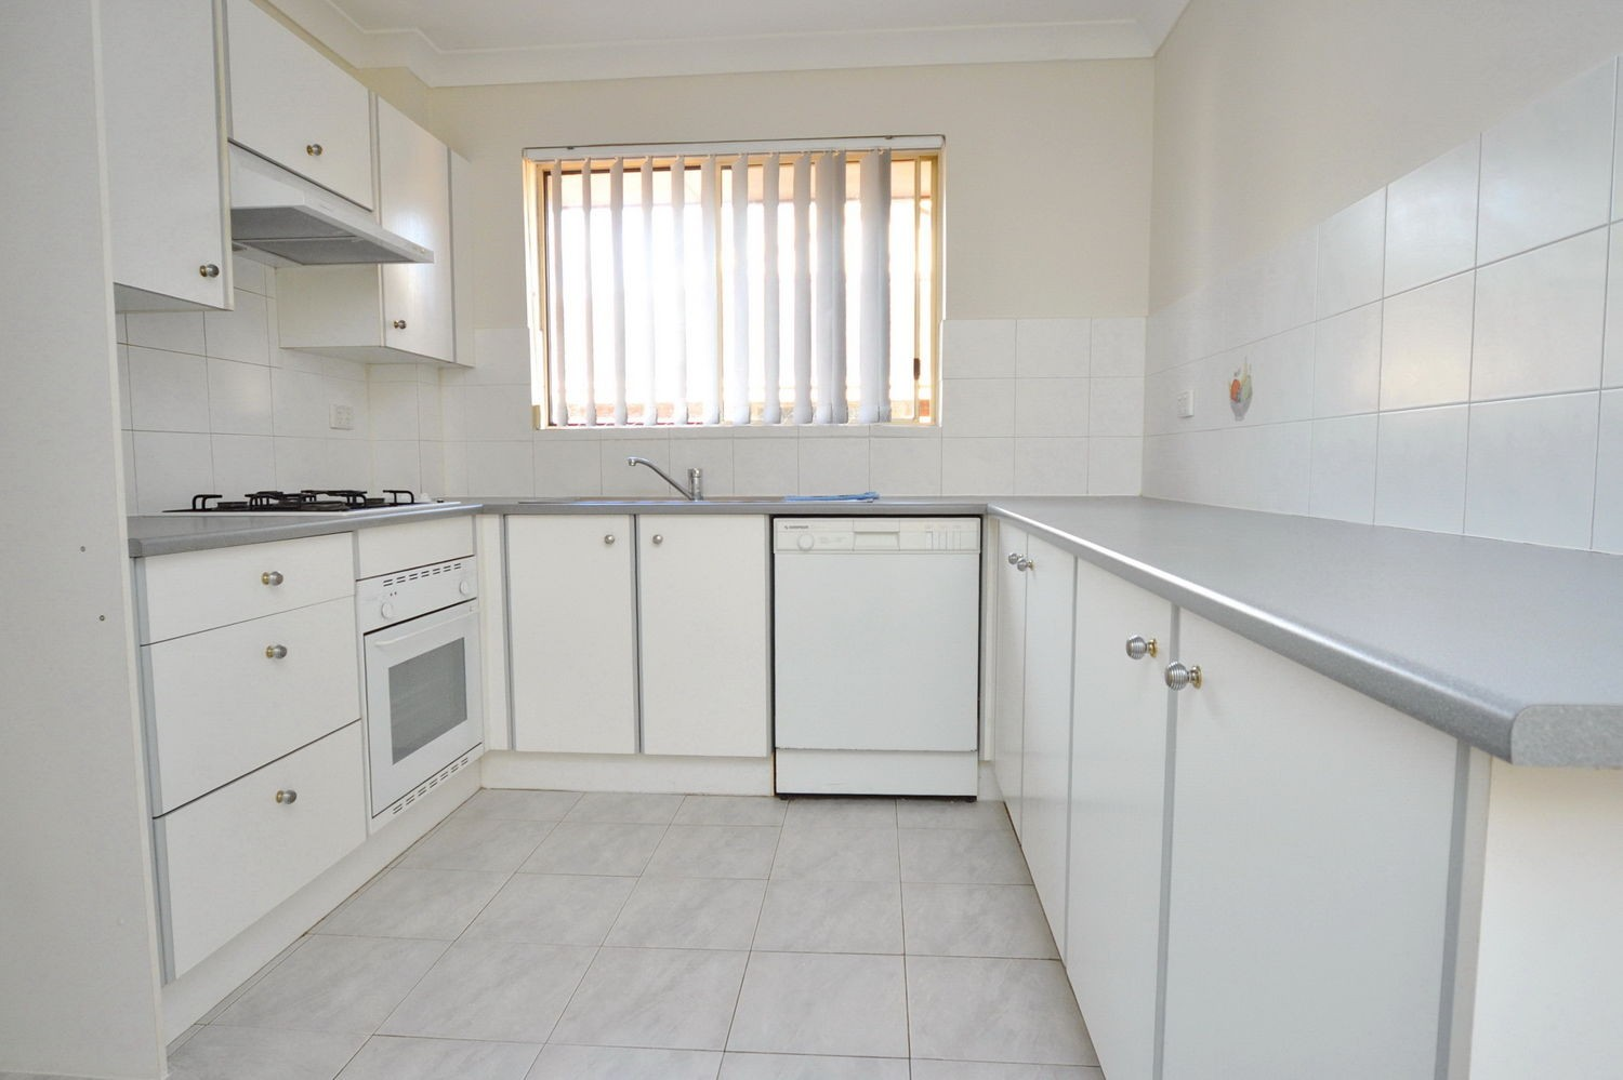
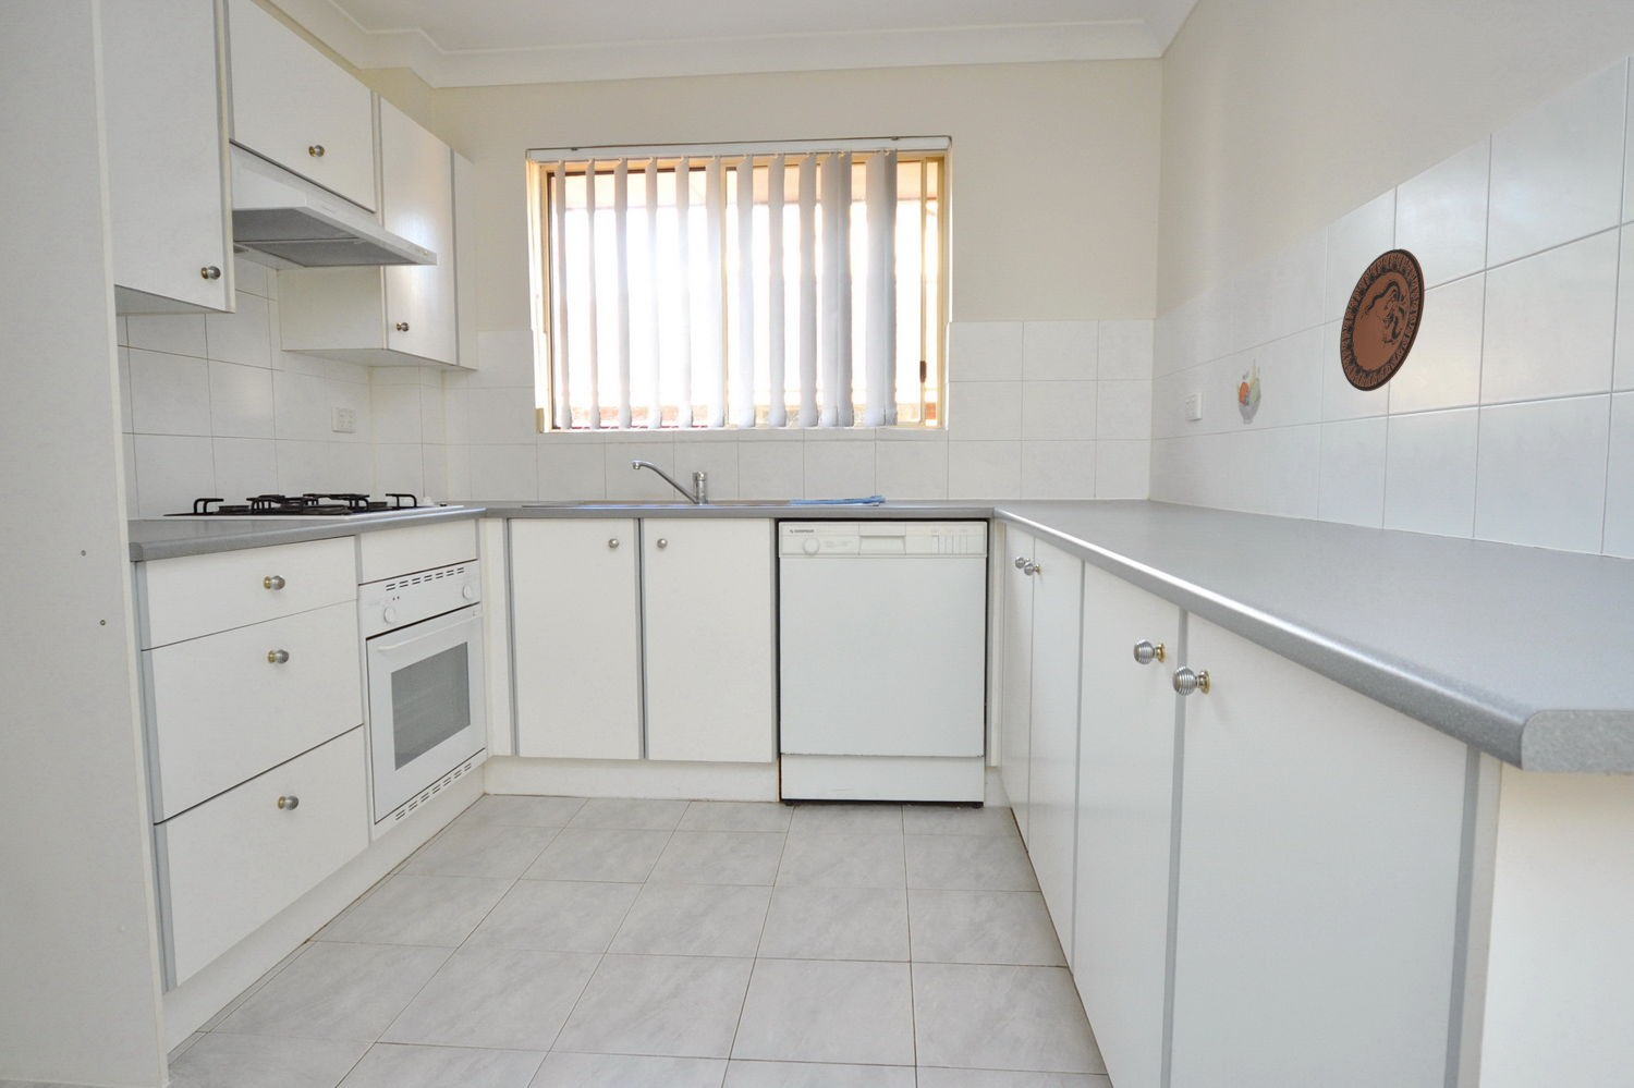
+ decorative plate [1339,248,1426,392]
